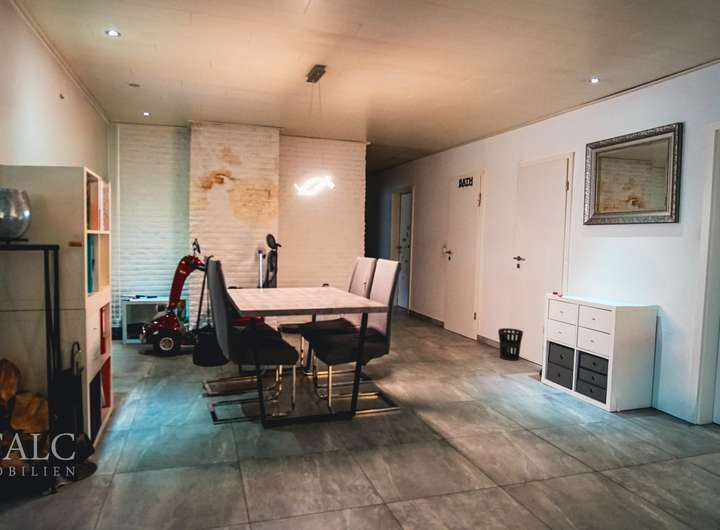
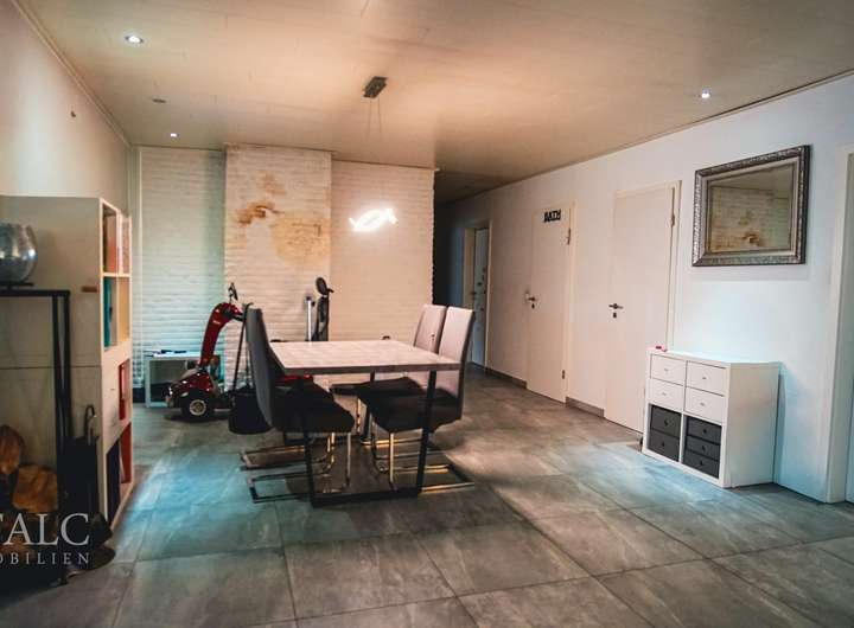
- wastebasket [497,327,524,362]
